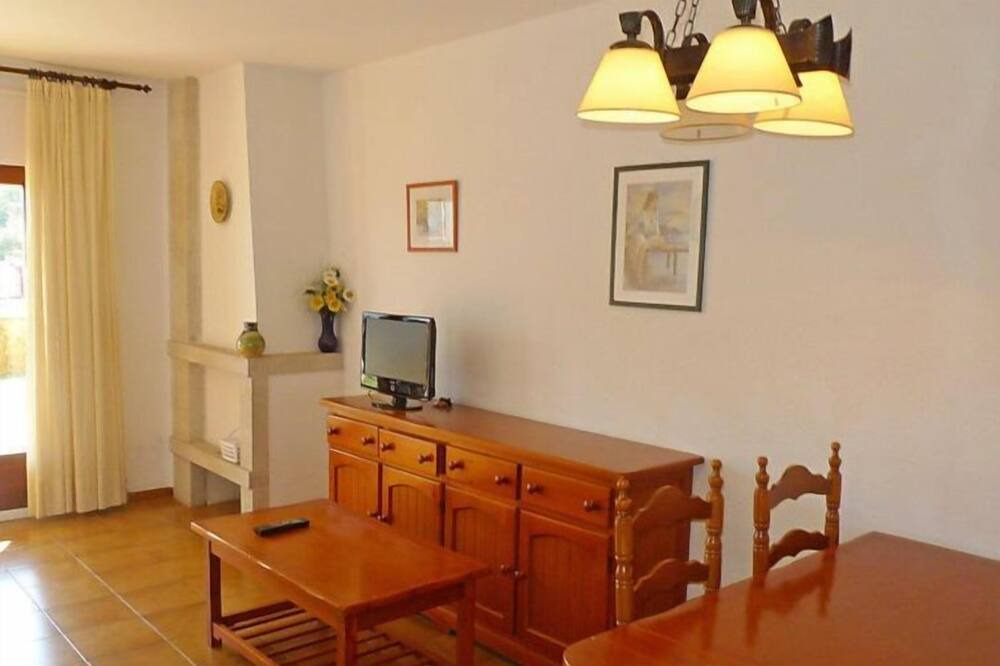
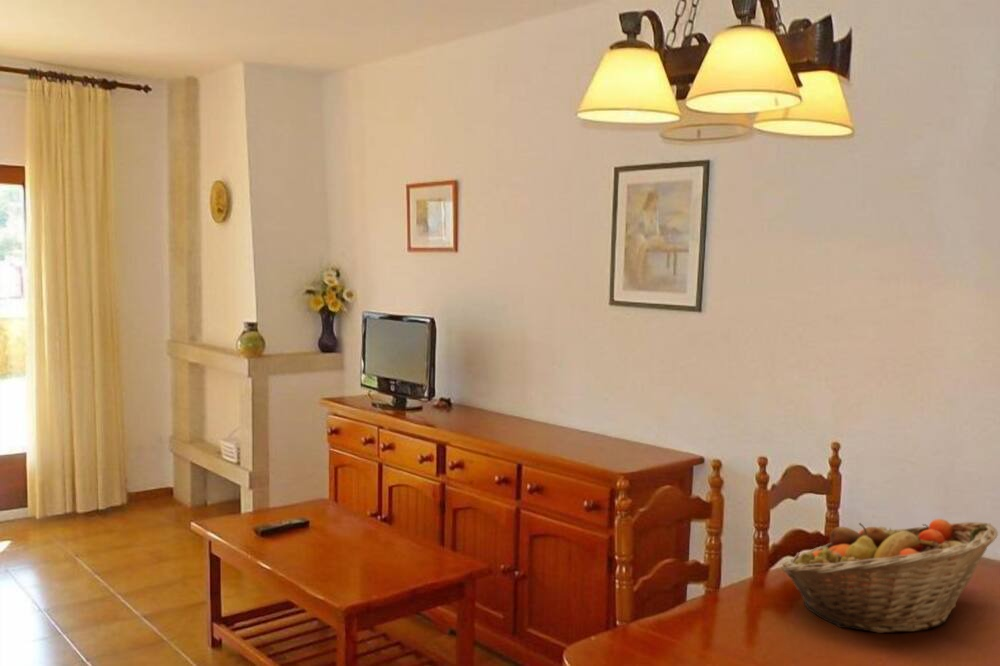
+ fruit basket [780,518,999,634]
